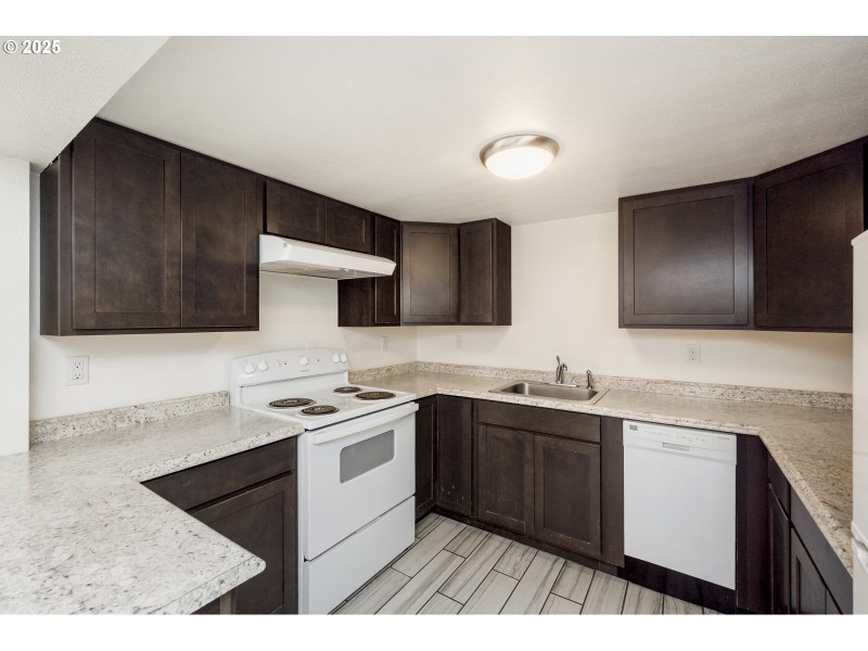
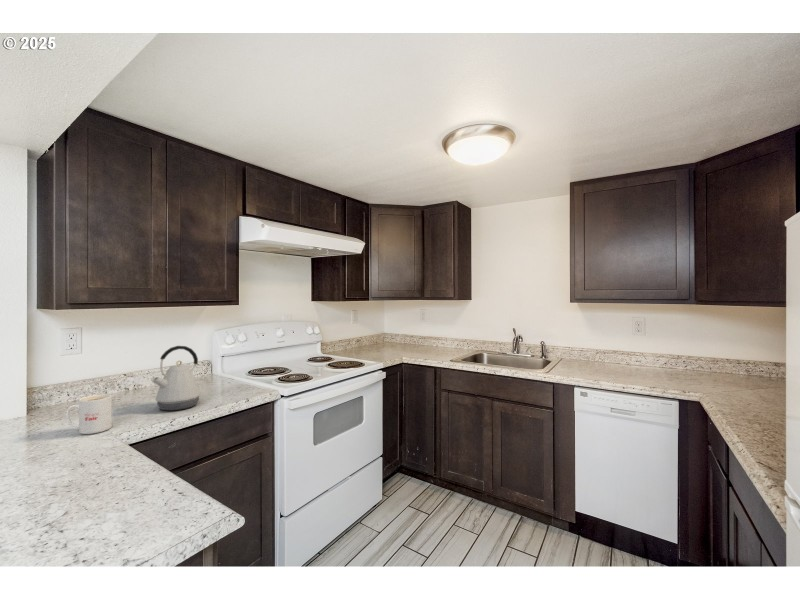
+ kettle [151,345,202,412]
+ mug [65,393,113,435]
